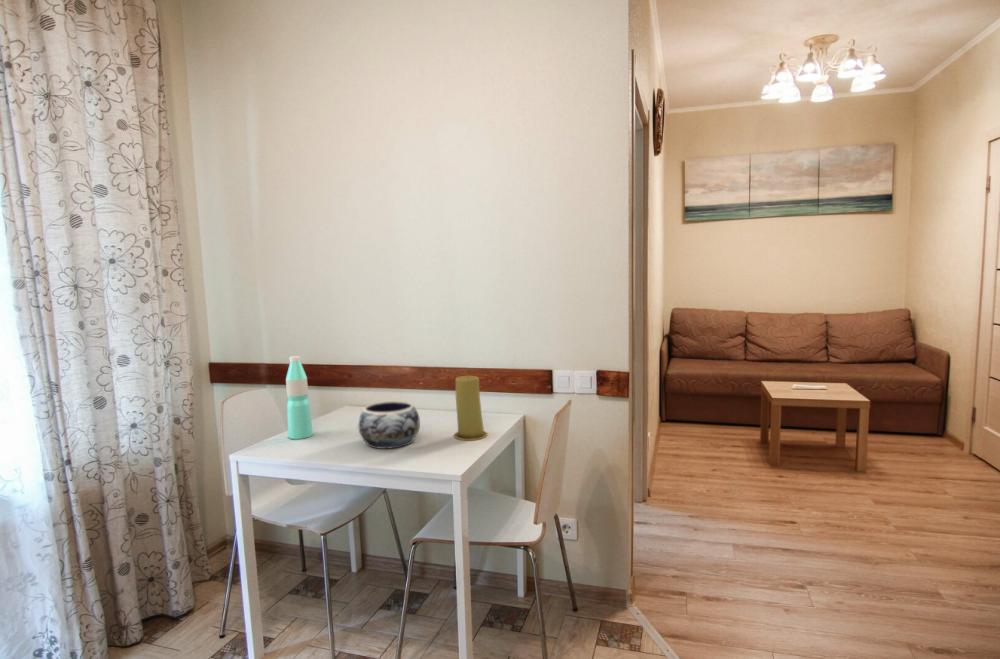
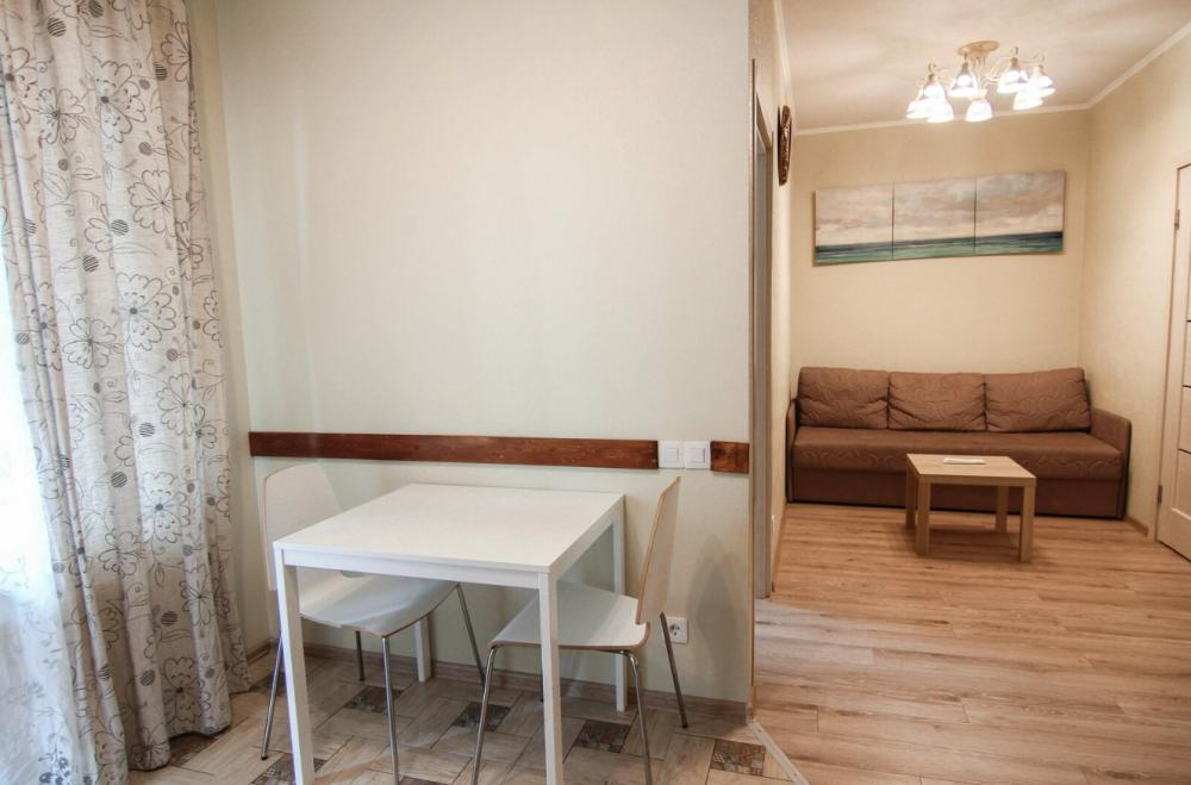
- water bottle [285,355,314,440]
- candle [453,375,489,441]
- decorative bowl [358,400,421,450]
